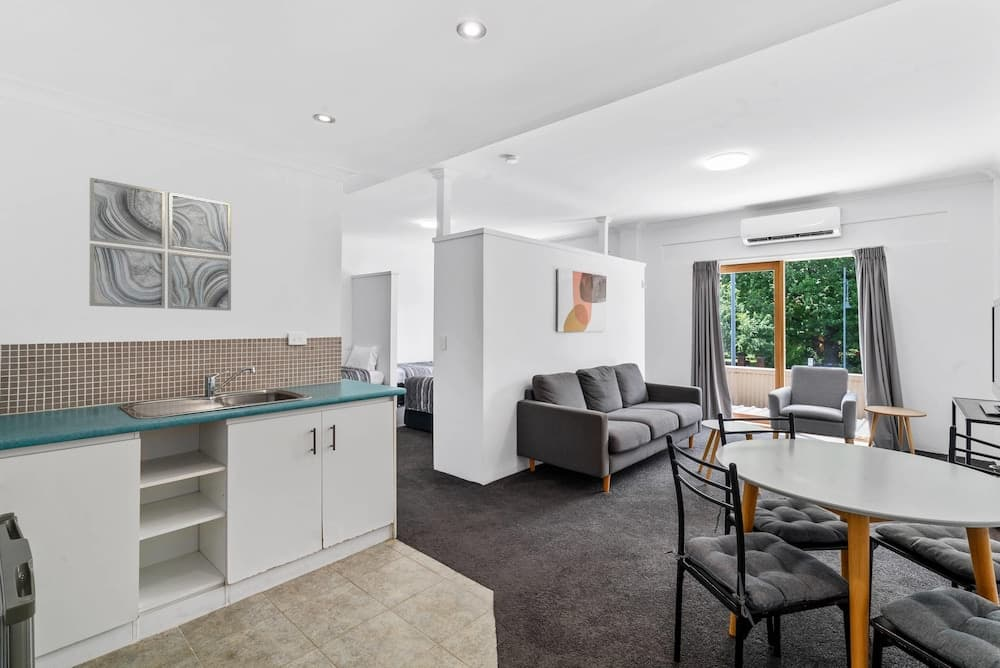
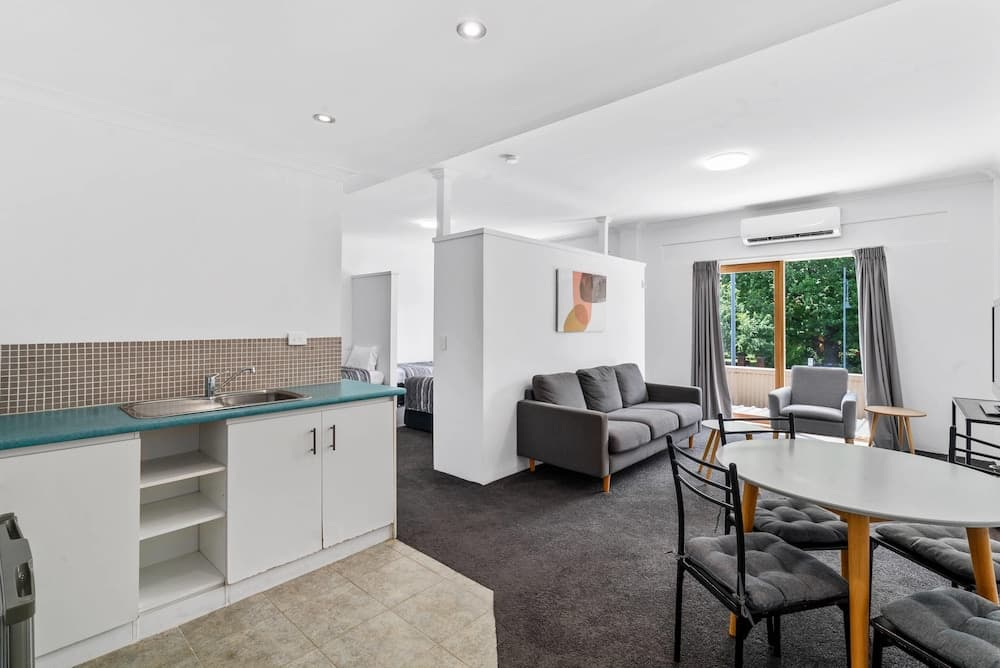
- wall art [88,177,232,312]
